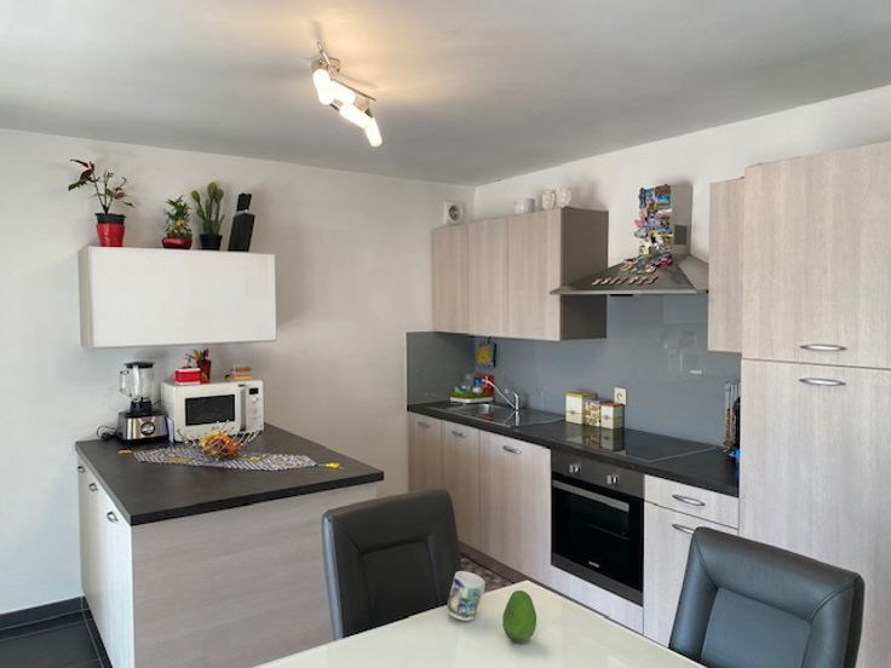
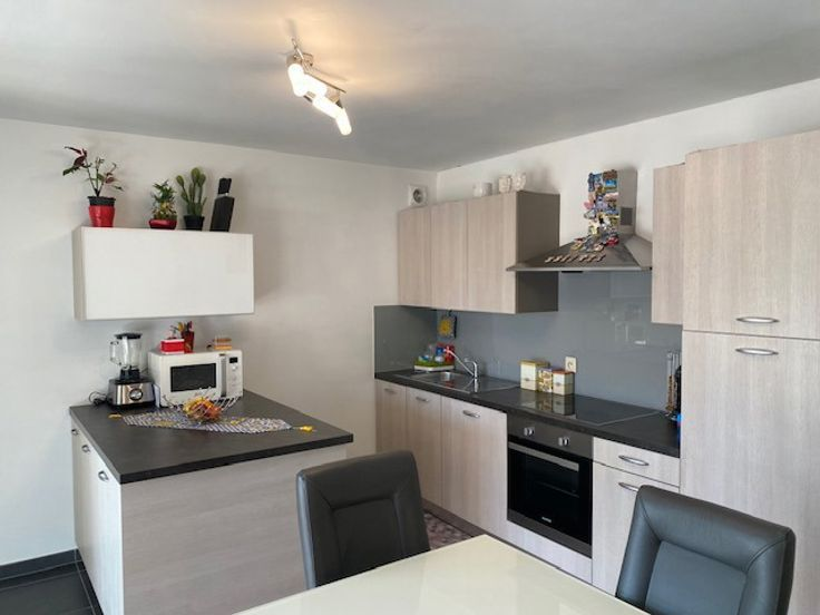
- fruit [501,589,538,644]
- mug [446,570,487,622]
